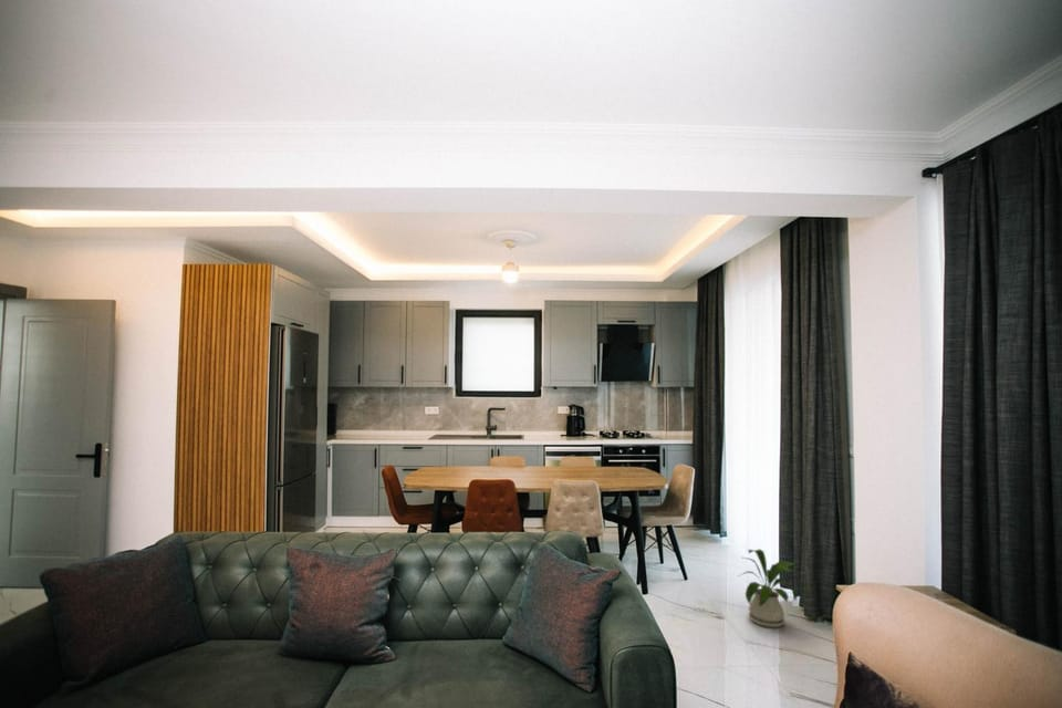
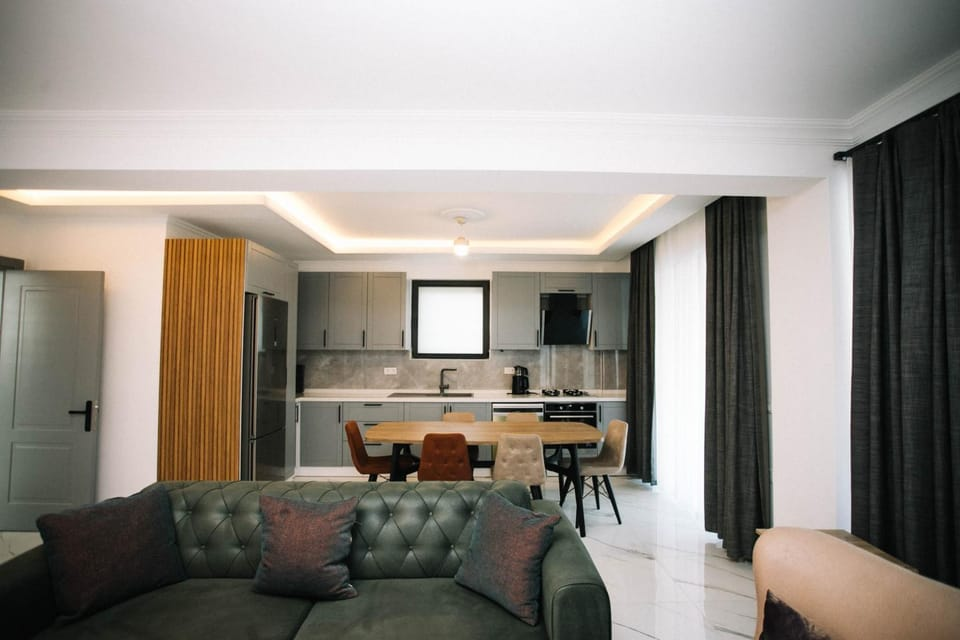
- house plant [738,548,799,628]
